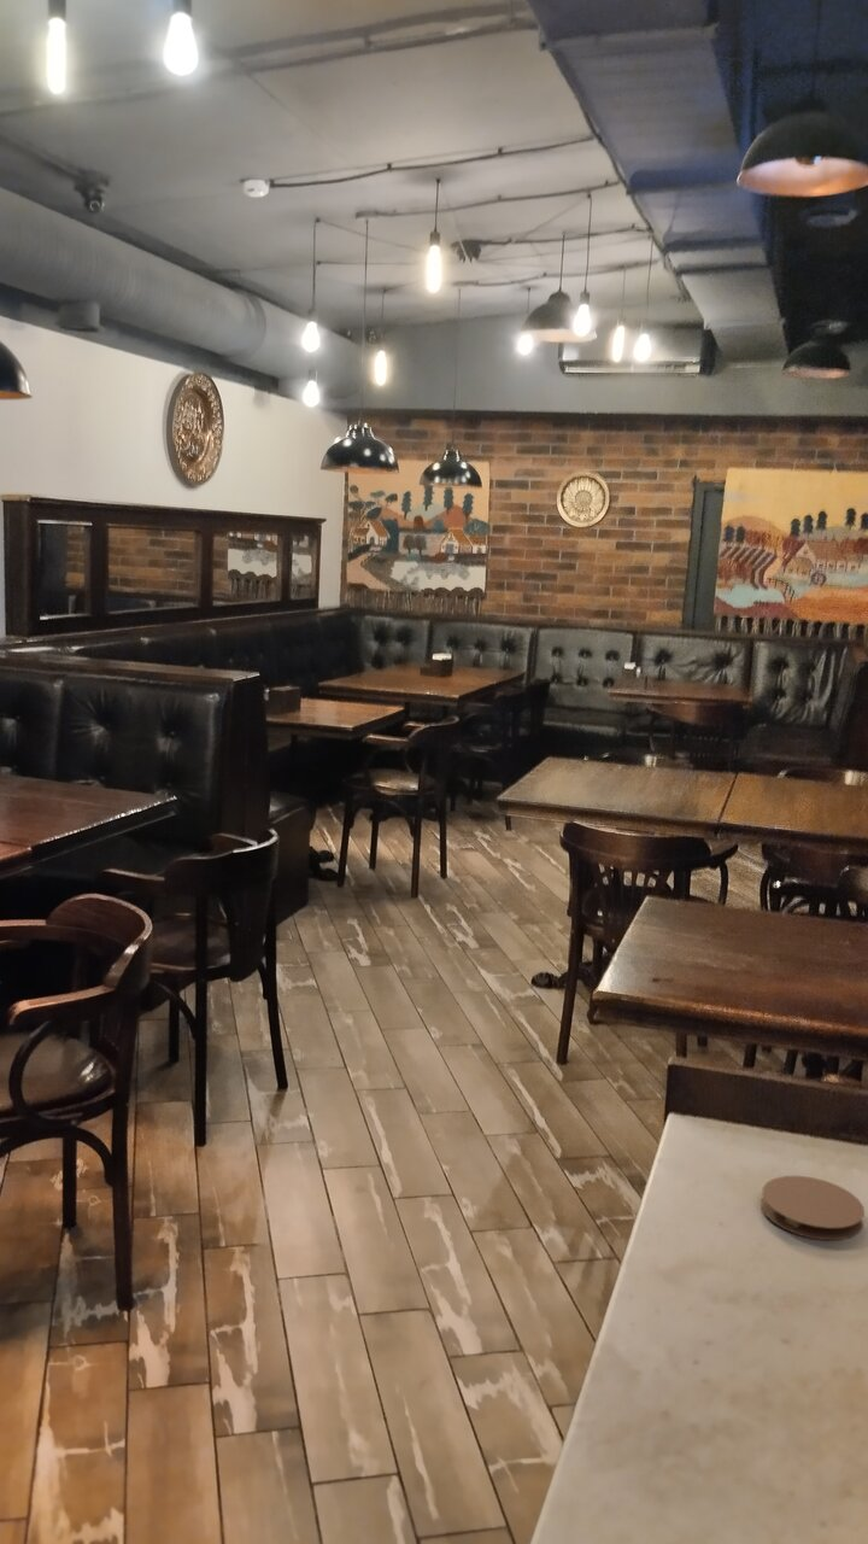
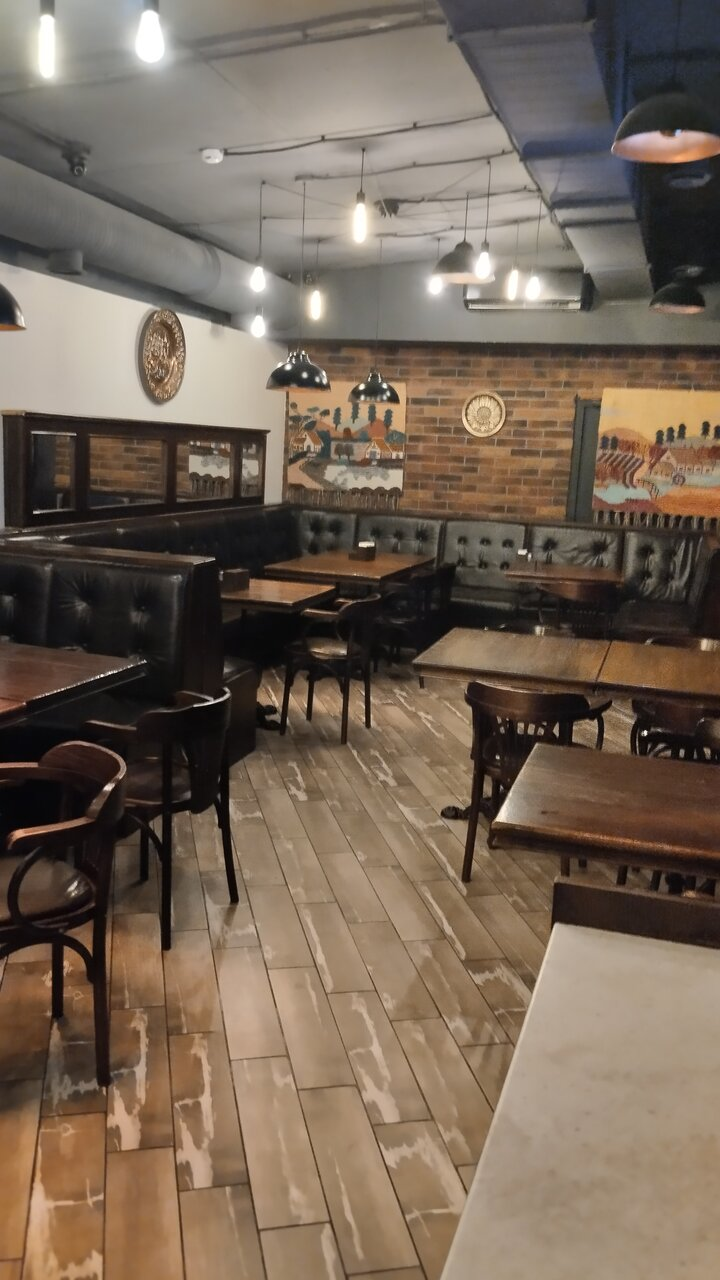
- coaster [760,1175,866,1241]
